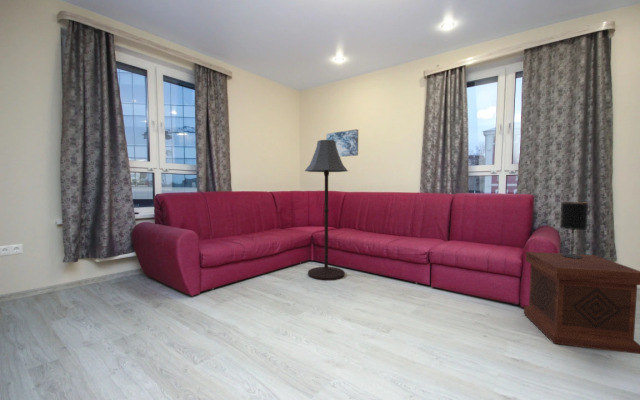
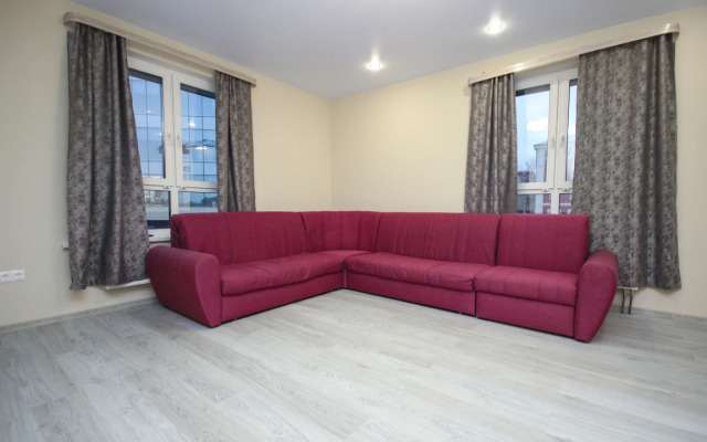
- wall art [325,128,359,158]
- side table [523,251,640,355]
- floor lamp [304,139,349,281]
- table lamp [559,201,589,259]
